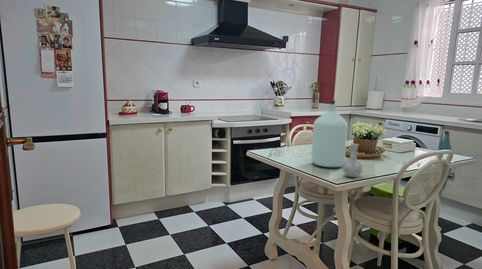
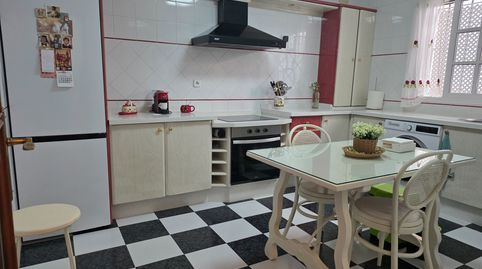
- bottle [310,99,363,178]
